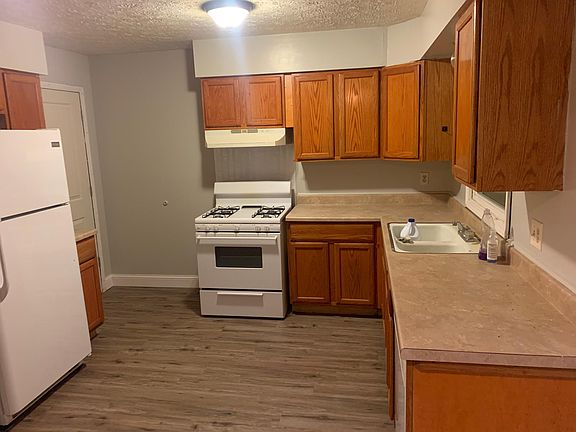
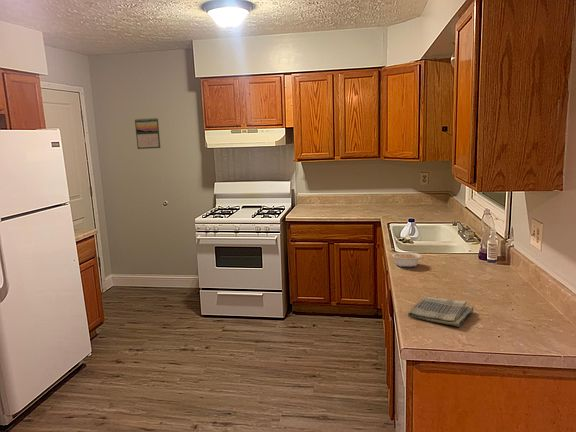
+ dish towel [407,296,474,328]
+ legume [389,249,422,268]
+ calendar [134,117,162,150]
